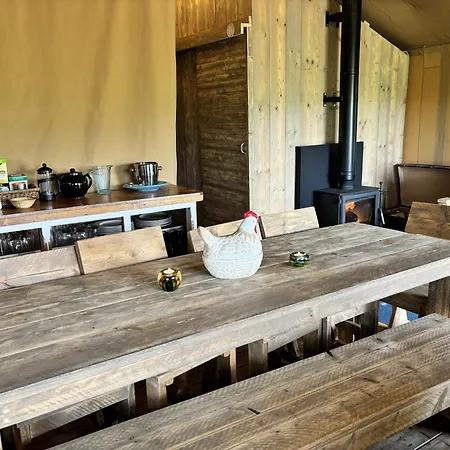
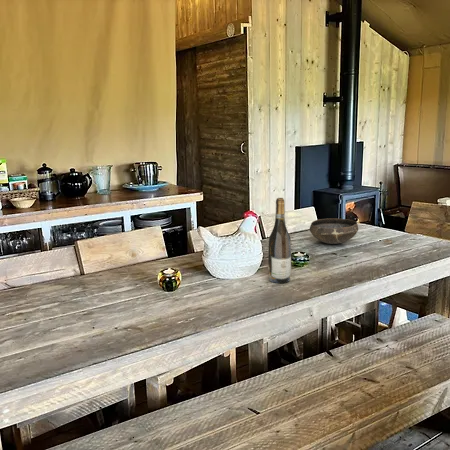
+ wine bottle [267,197,292,284]
+ bowl [308,218,359,245]
